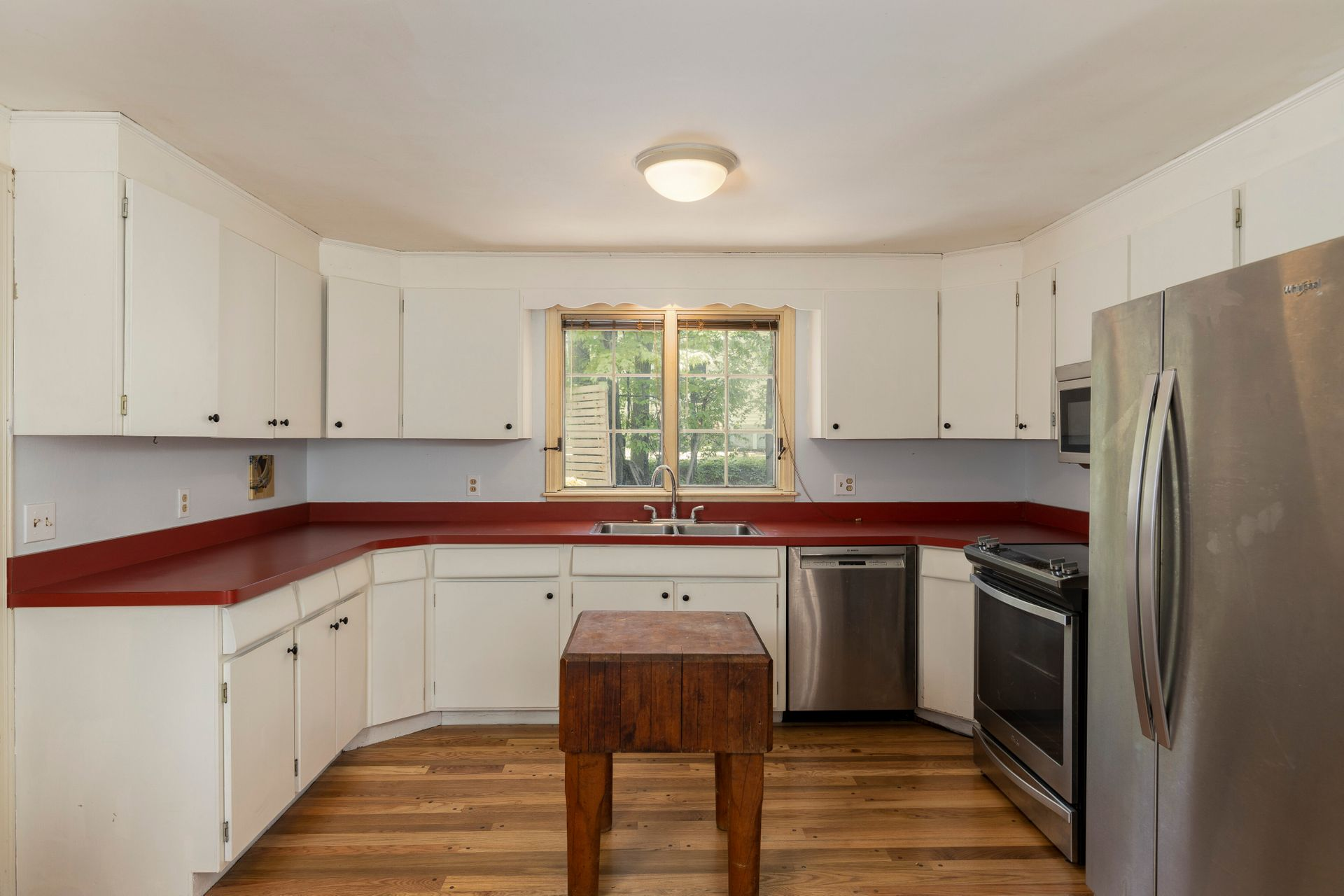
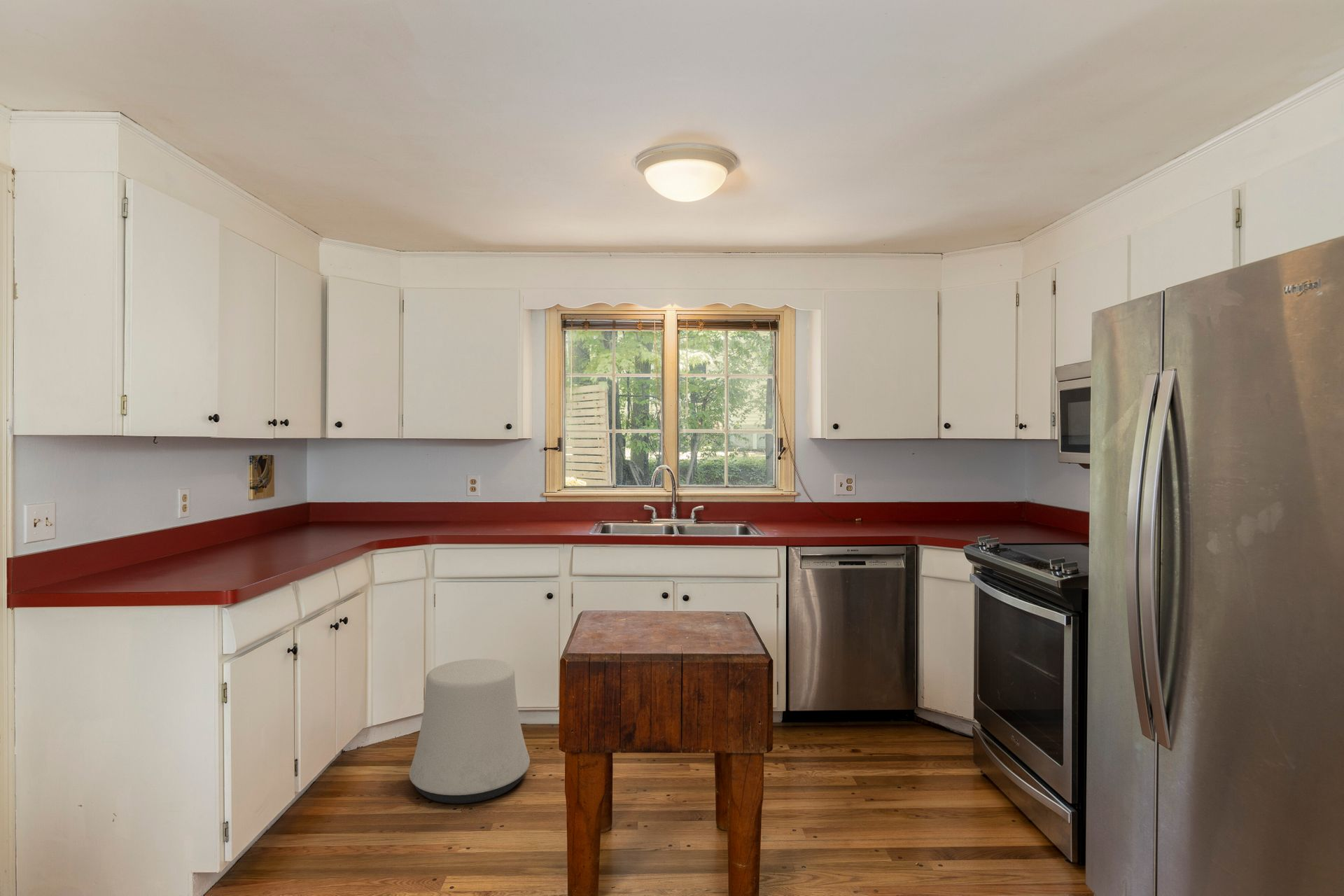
+ stool [409,658,531,804]
